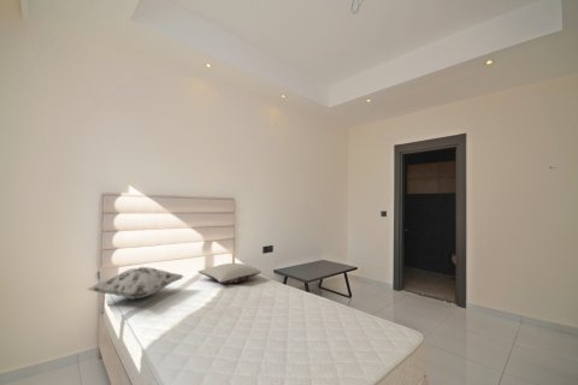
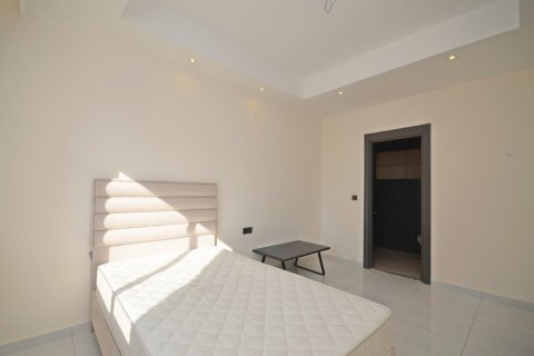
- pillow [196,262,263,285]
- decorative pillow [87,266,184,301]
